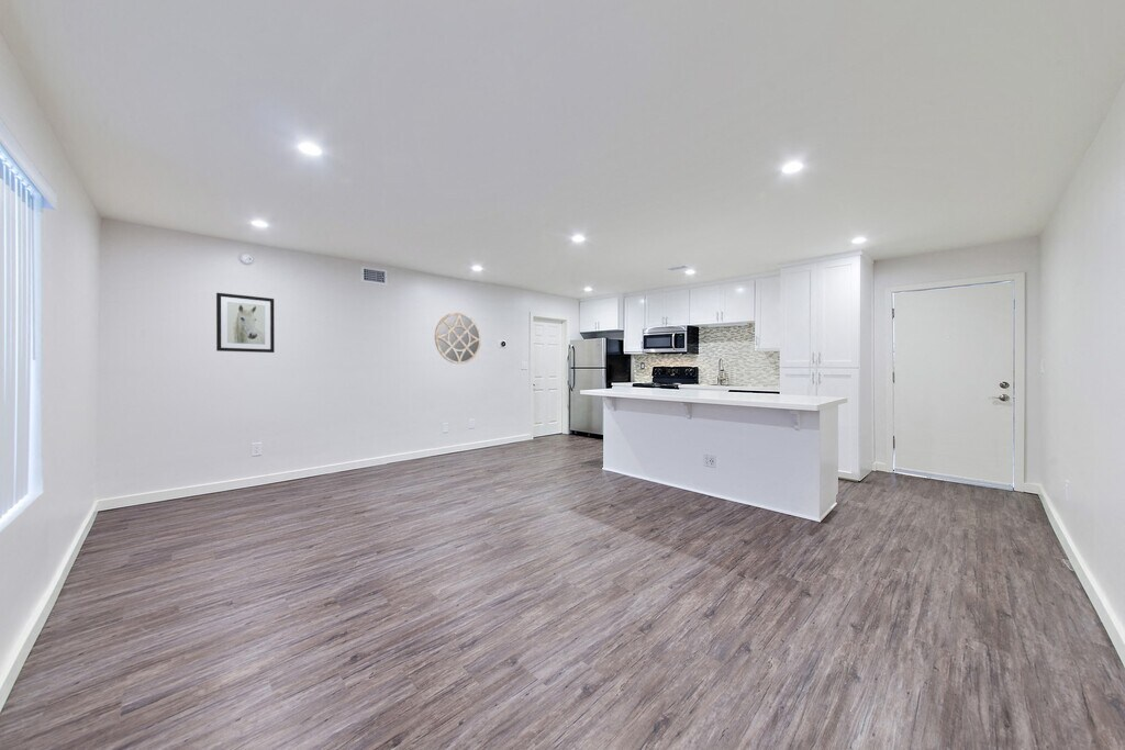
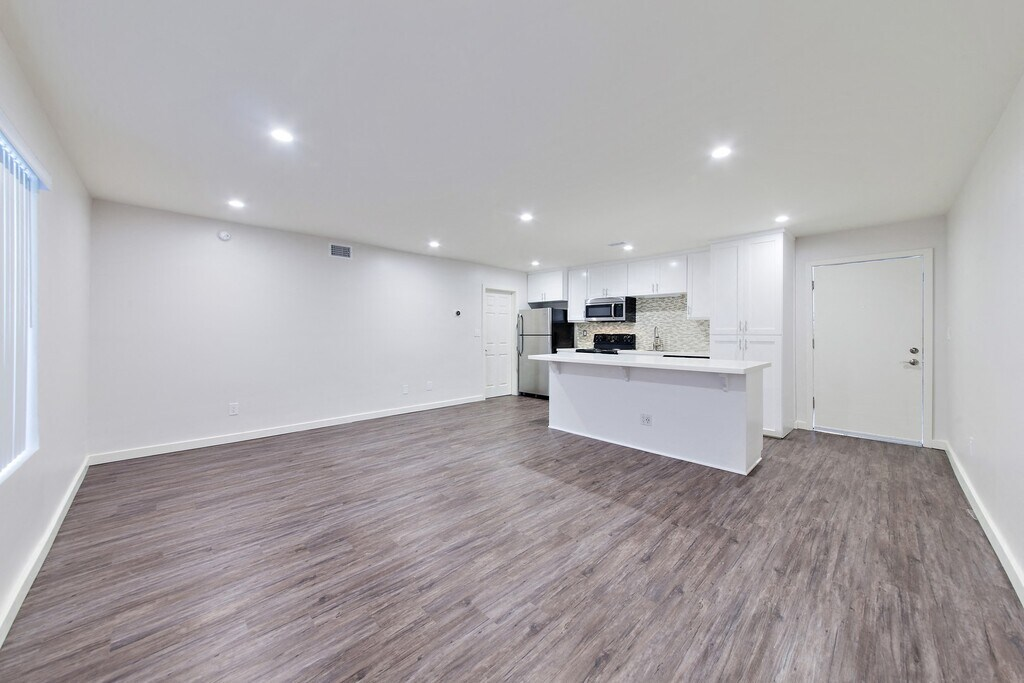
- wall art [215,292,276,354]
- home mirror [434,312,482,365]
